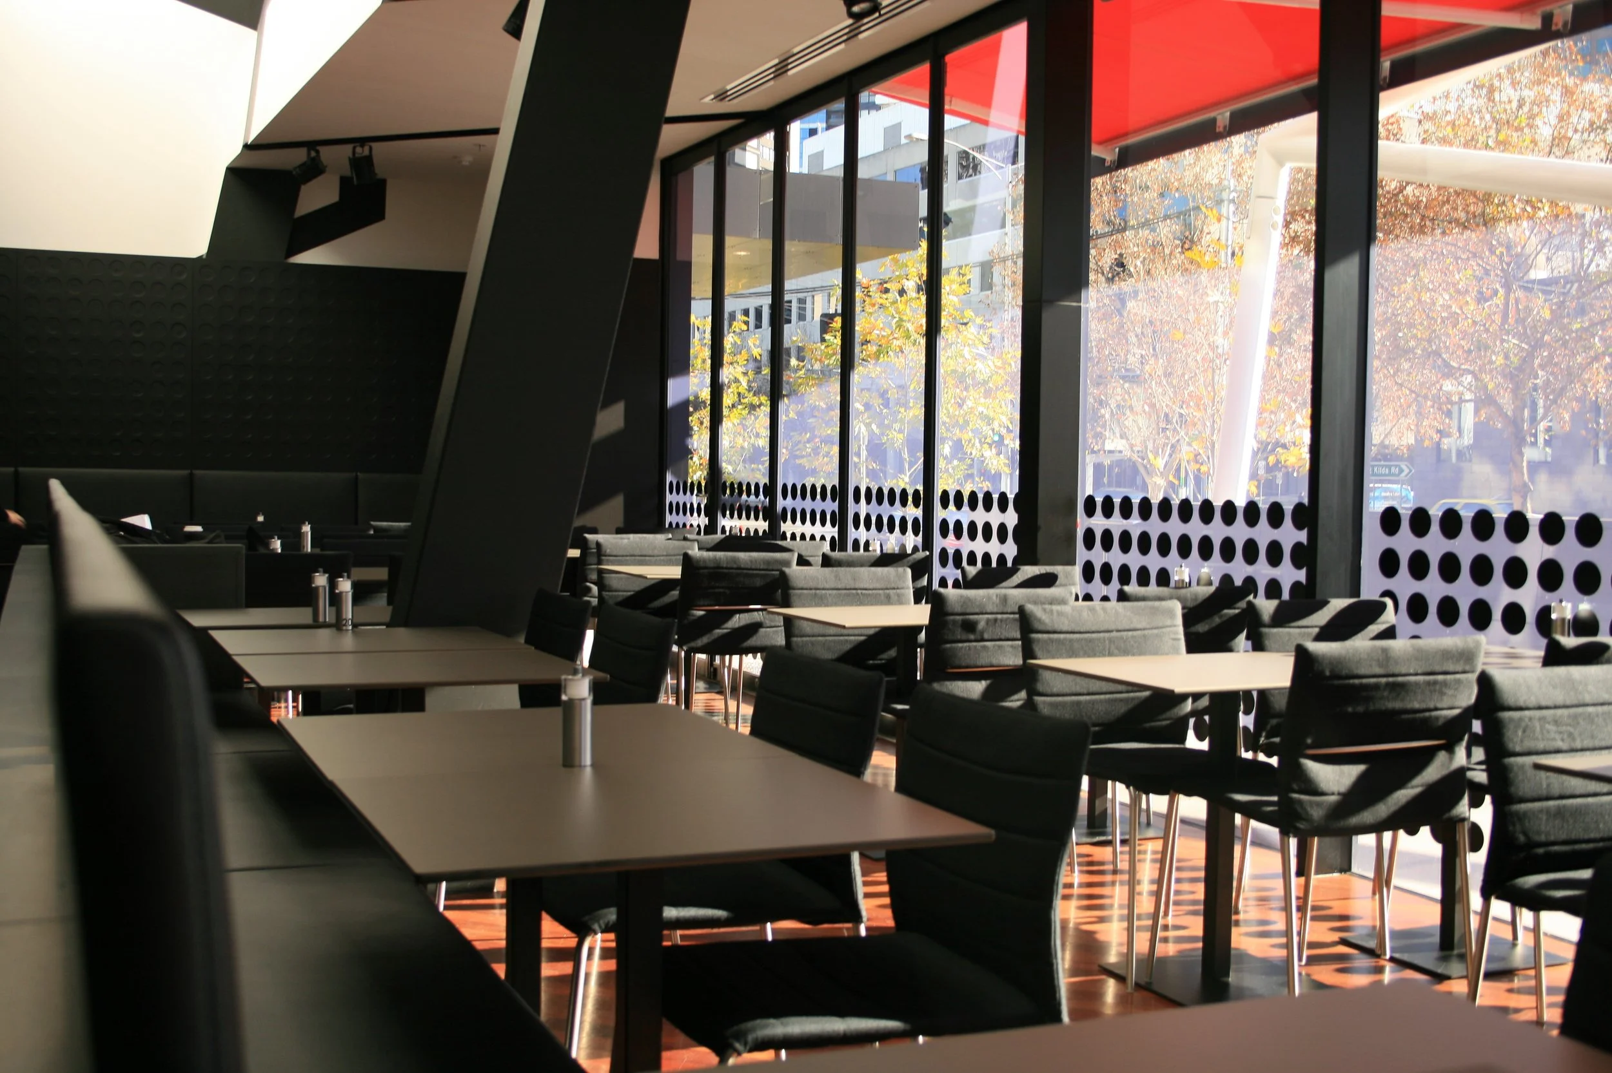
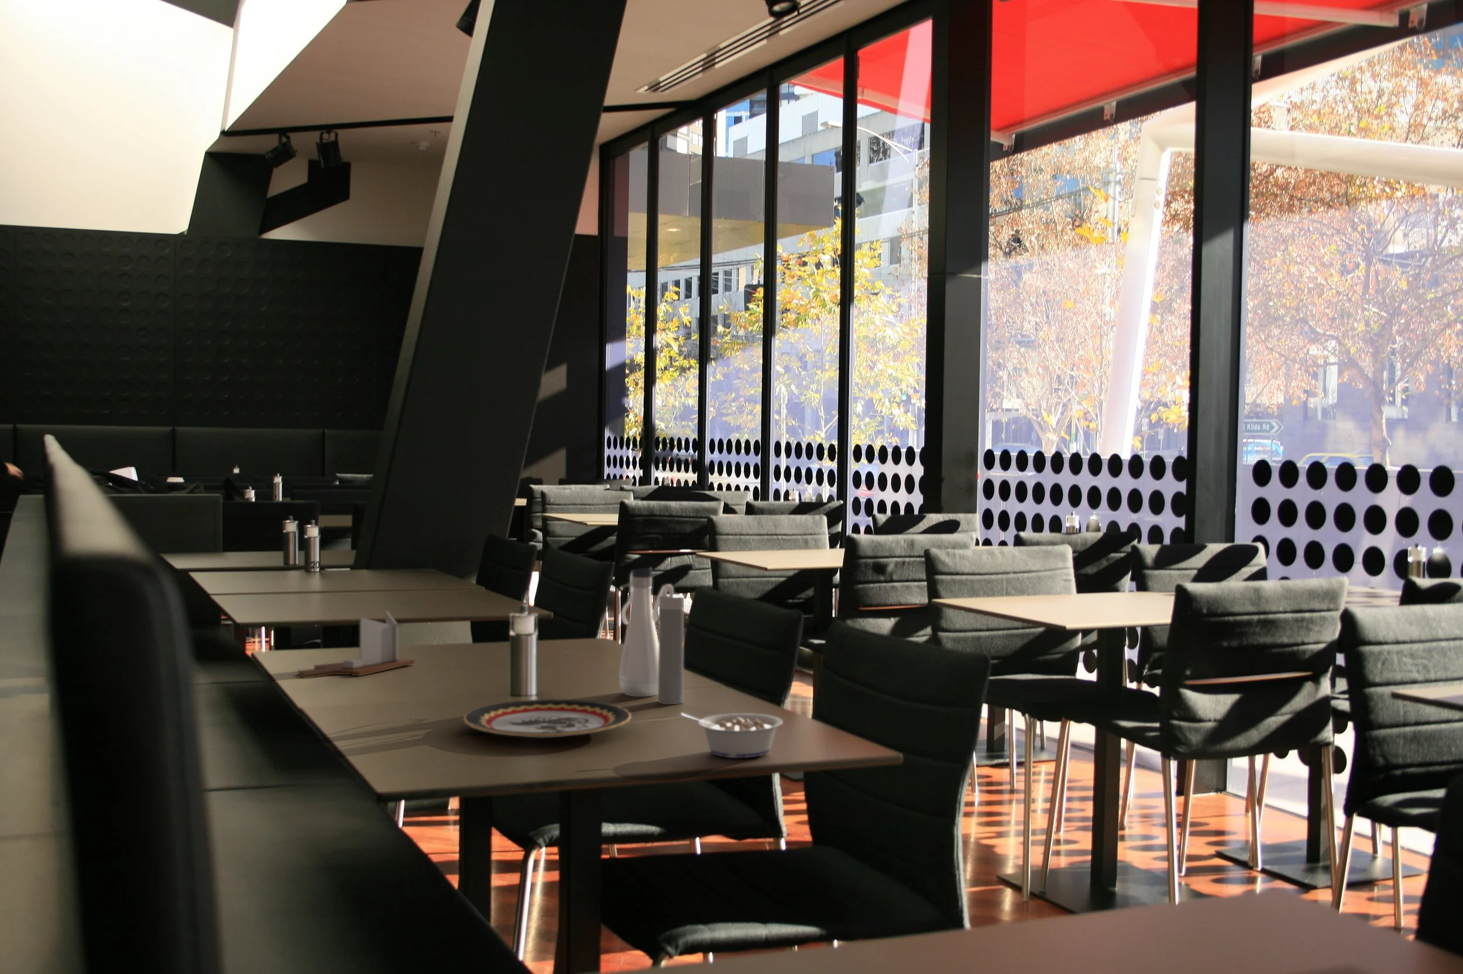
+ plate [462,699,632,738]
+ water bottle [619,567,684,705]
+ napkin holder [298,610,416,678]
+ legume [680,713,783,759]
